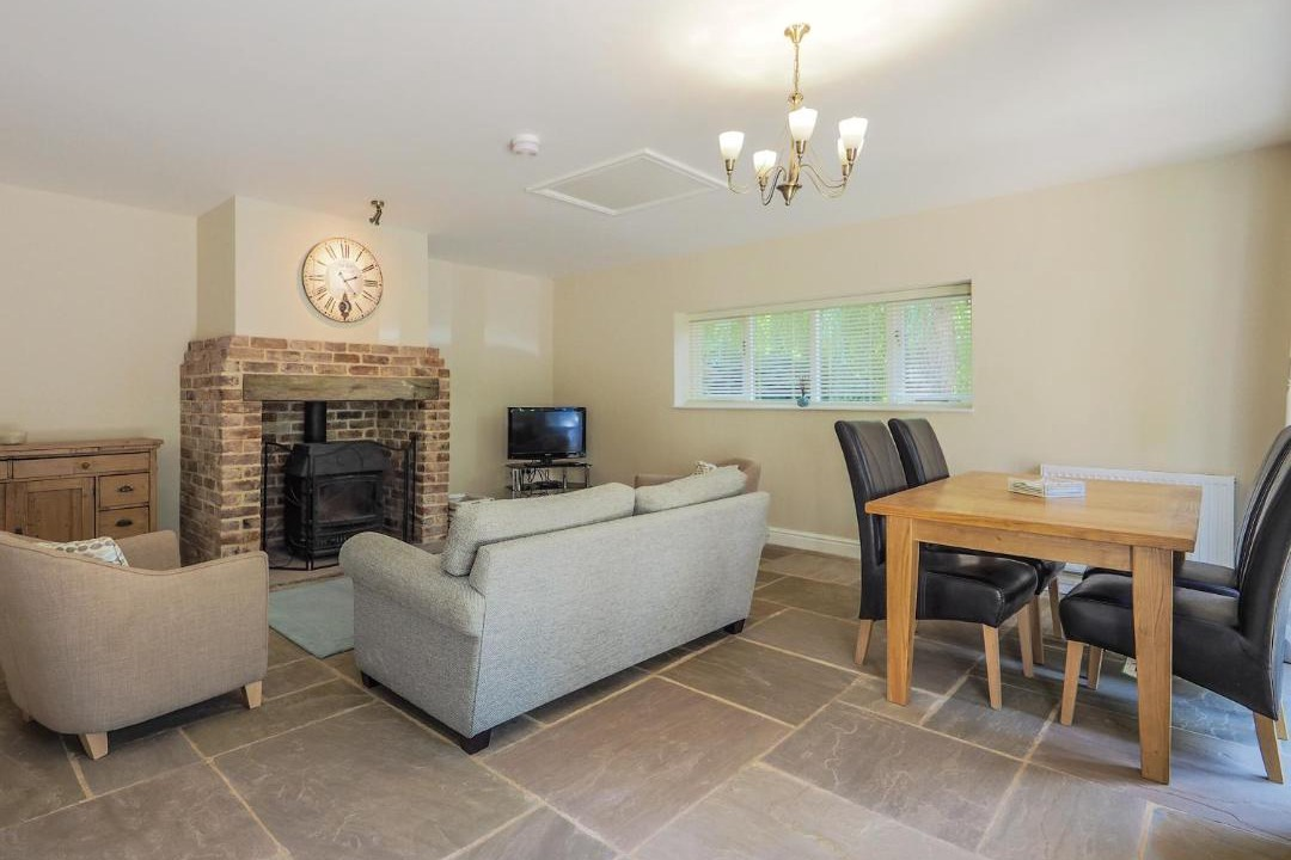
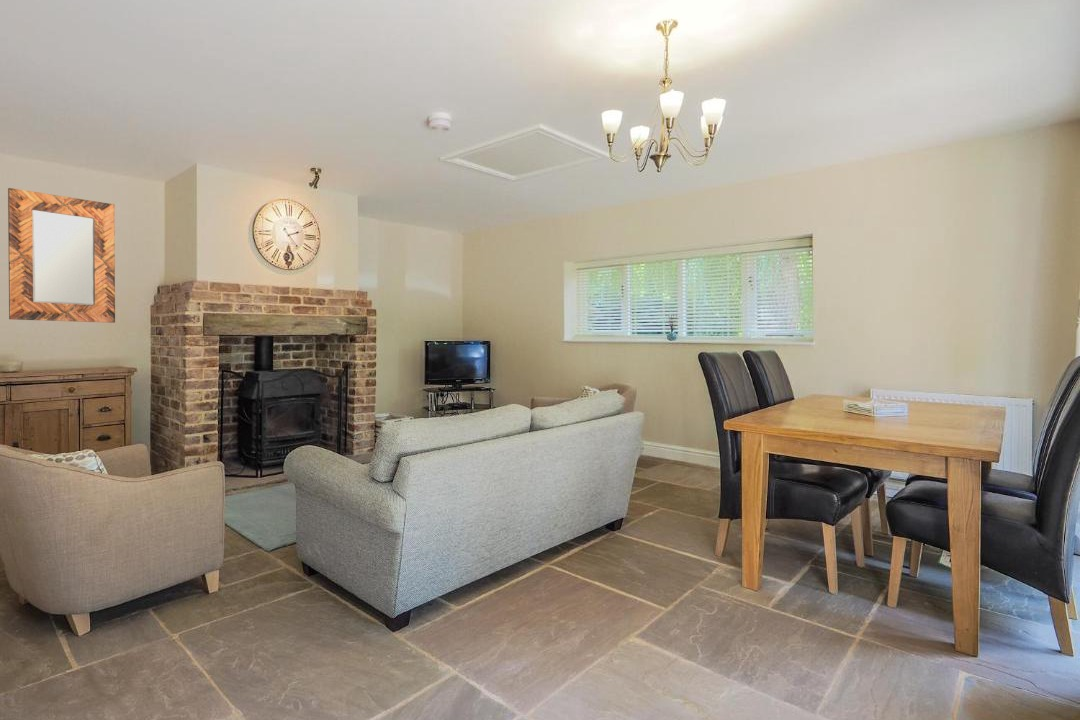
+ home mirror [7,187,116,324]
